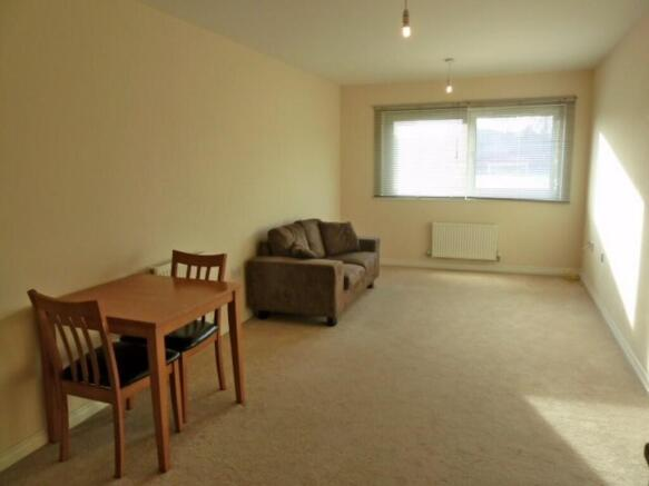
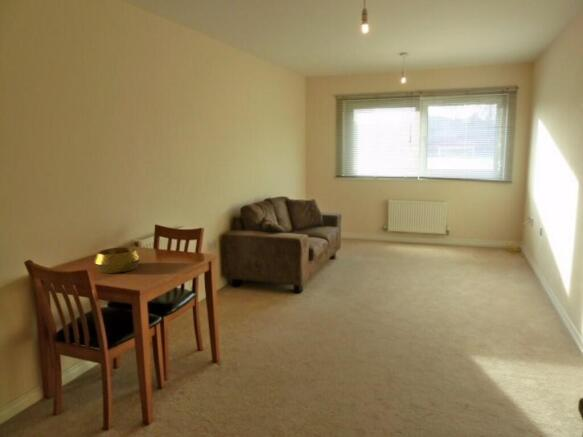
+ decorative bowl [93,246,142,274]
